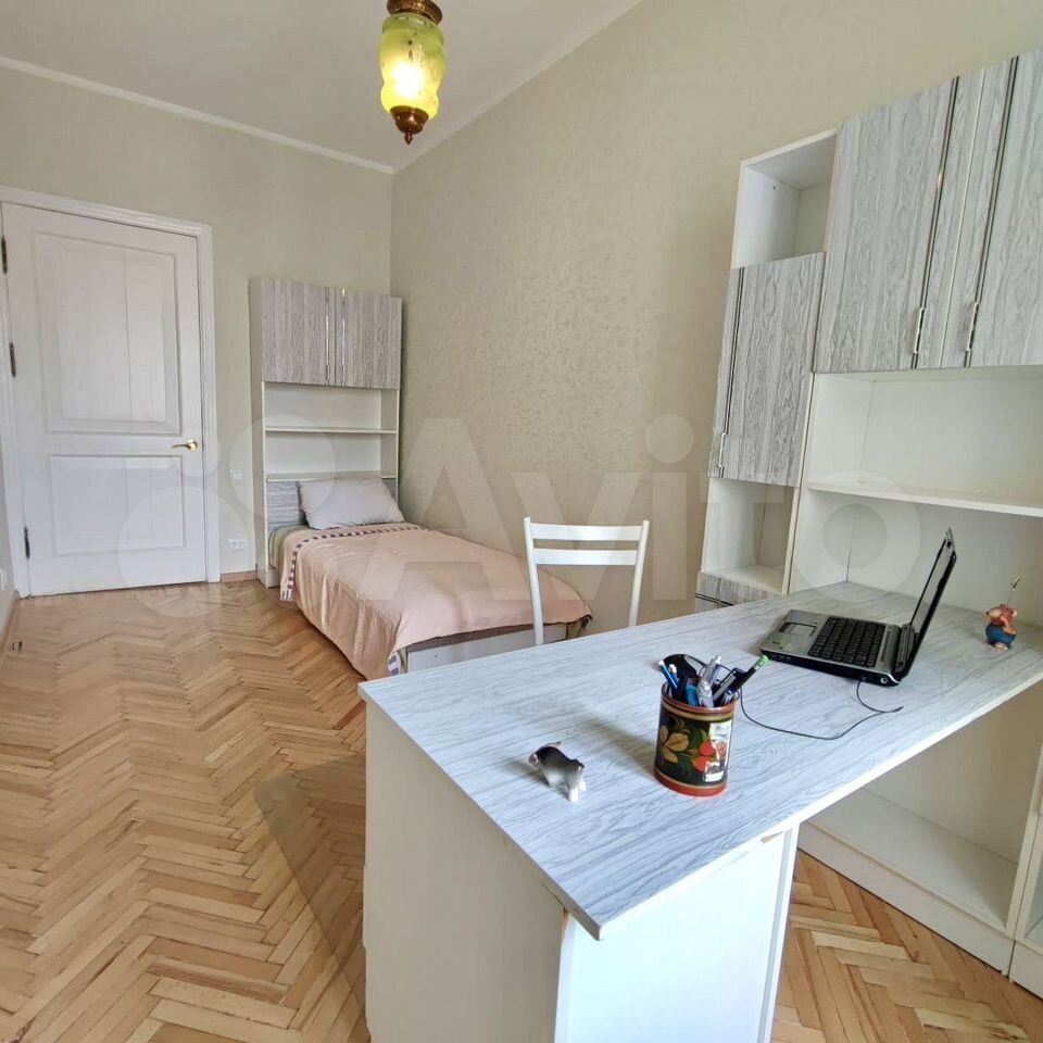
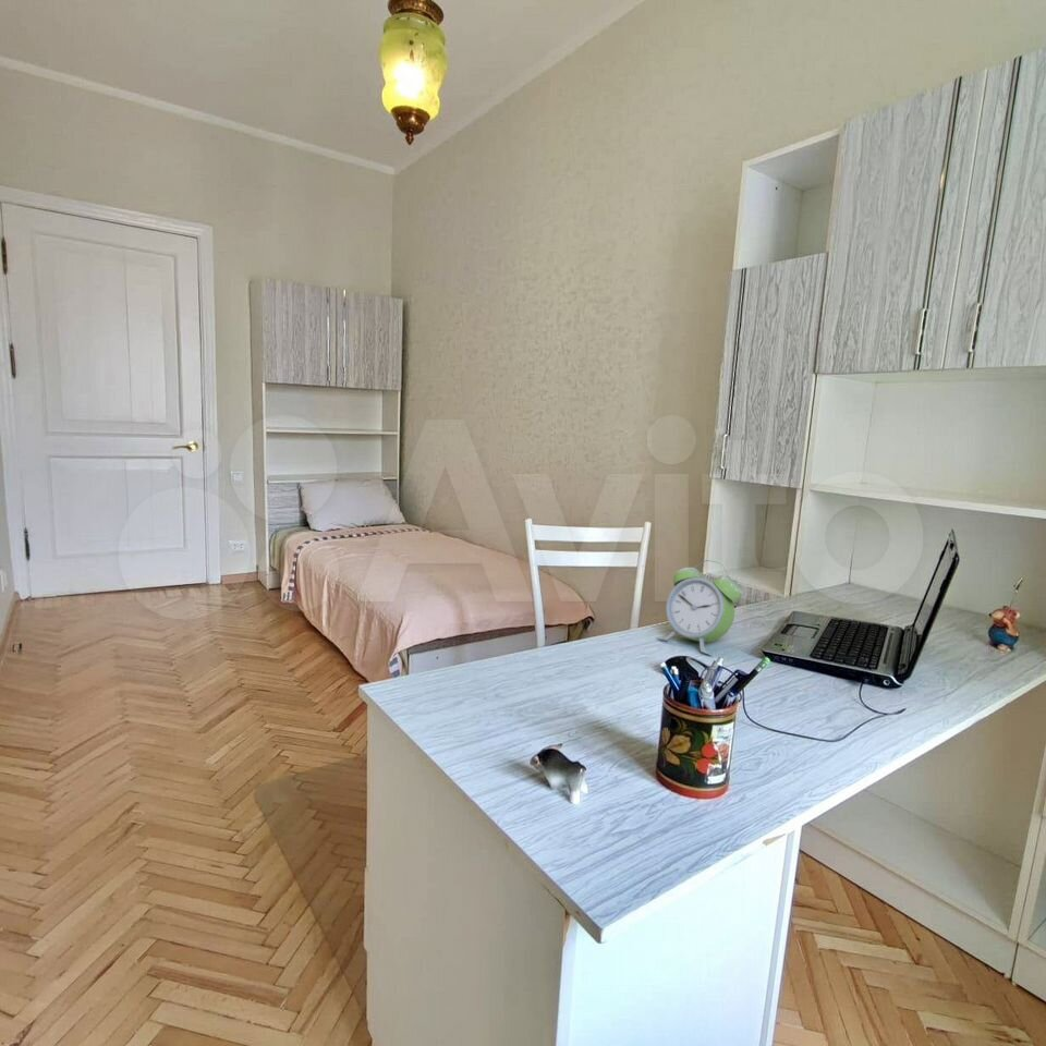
+ alarm clock [656,559,743,656]
